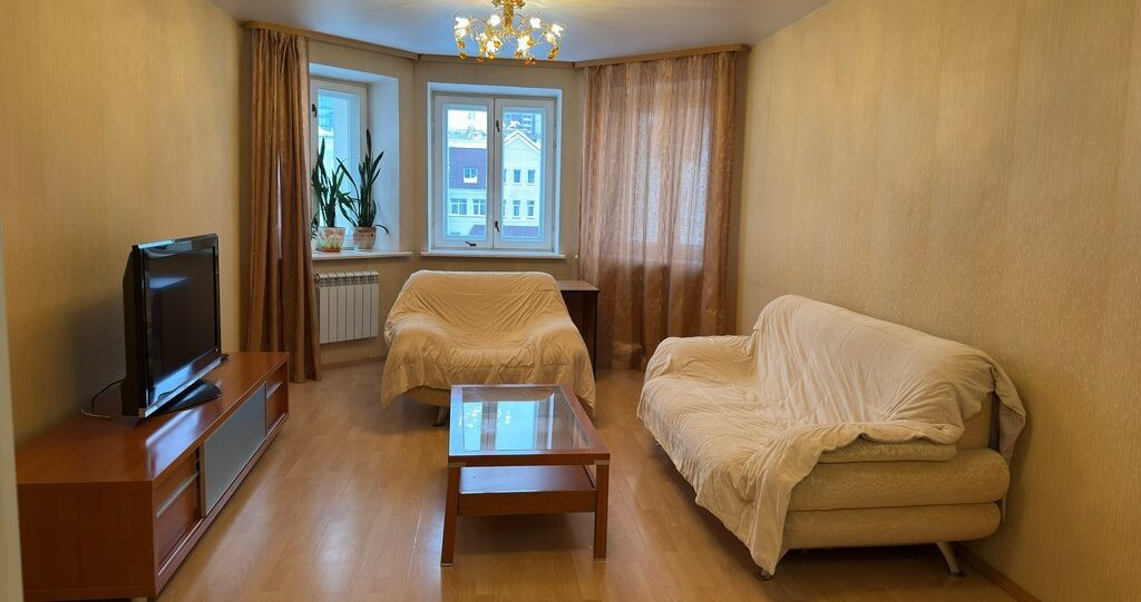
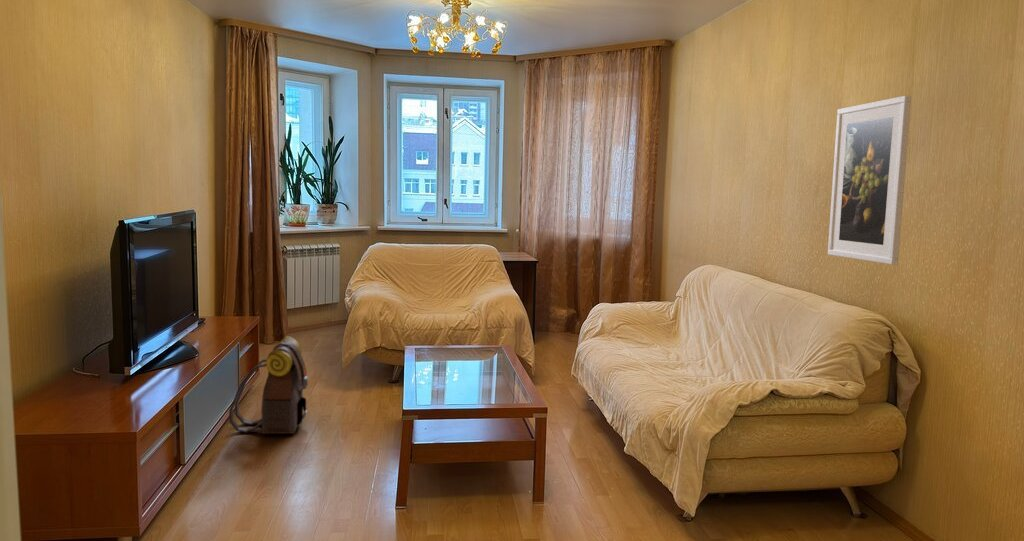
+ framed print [827,95,912,266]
+ backpack [228,335,309,435]
